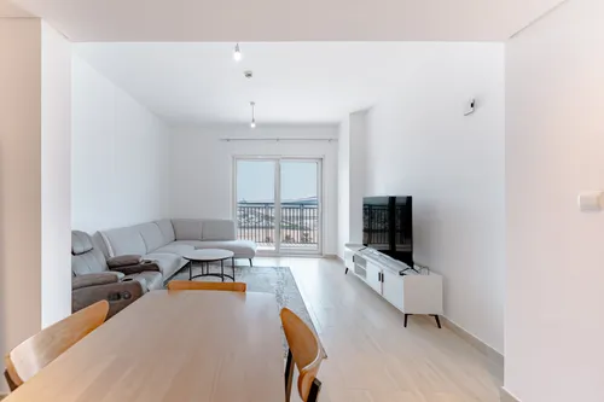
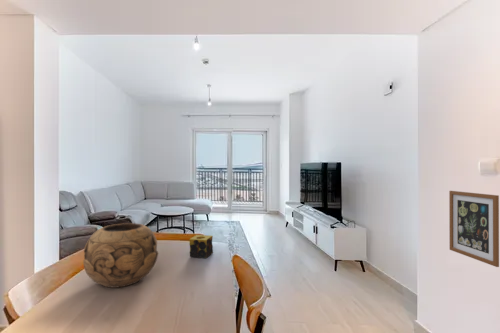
+ candle [189,234,214,259]
+ decorative bowl [82,222,159,289]
+ wall art [448,190,500,268]
